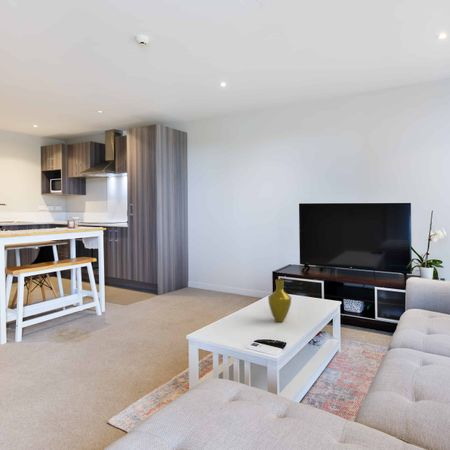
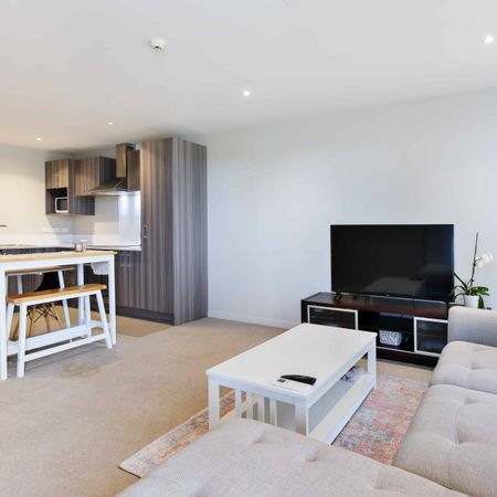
- vase [267,278,292,323]
